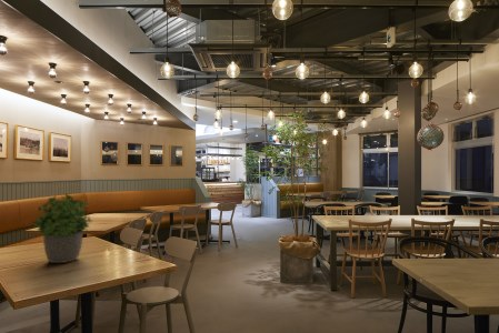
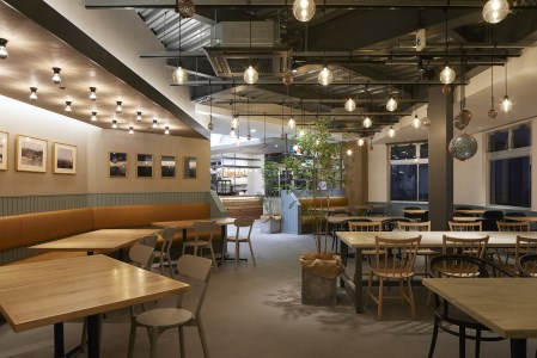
- potted plant [31,192,93,264]
